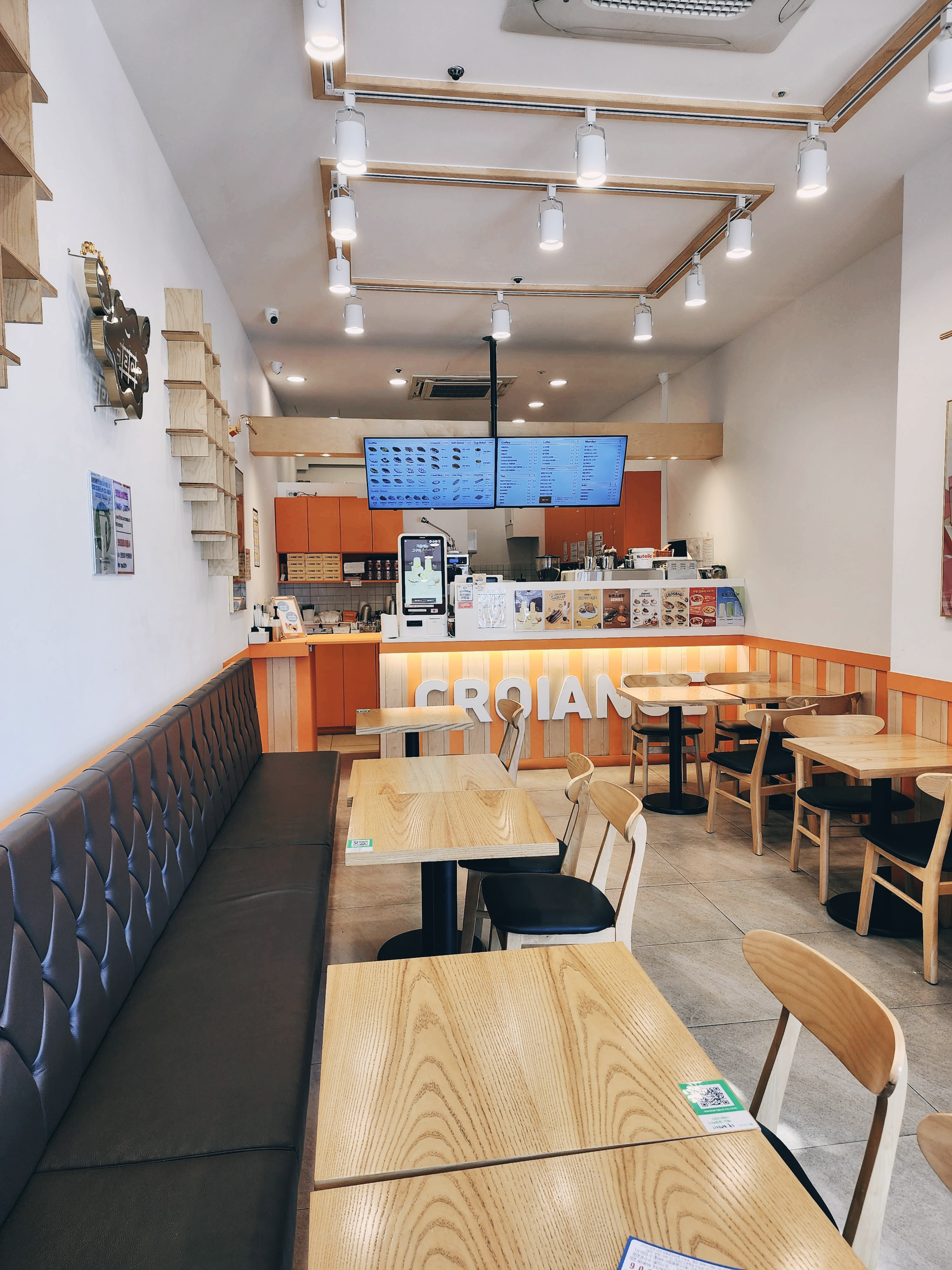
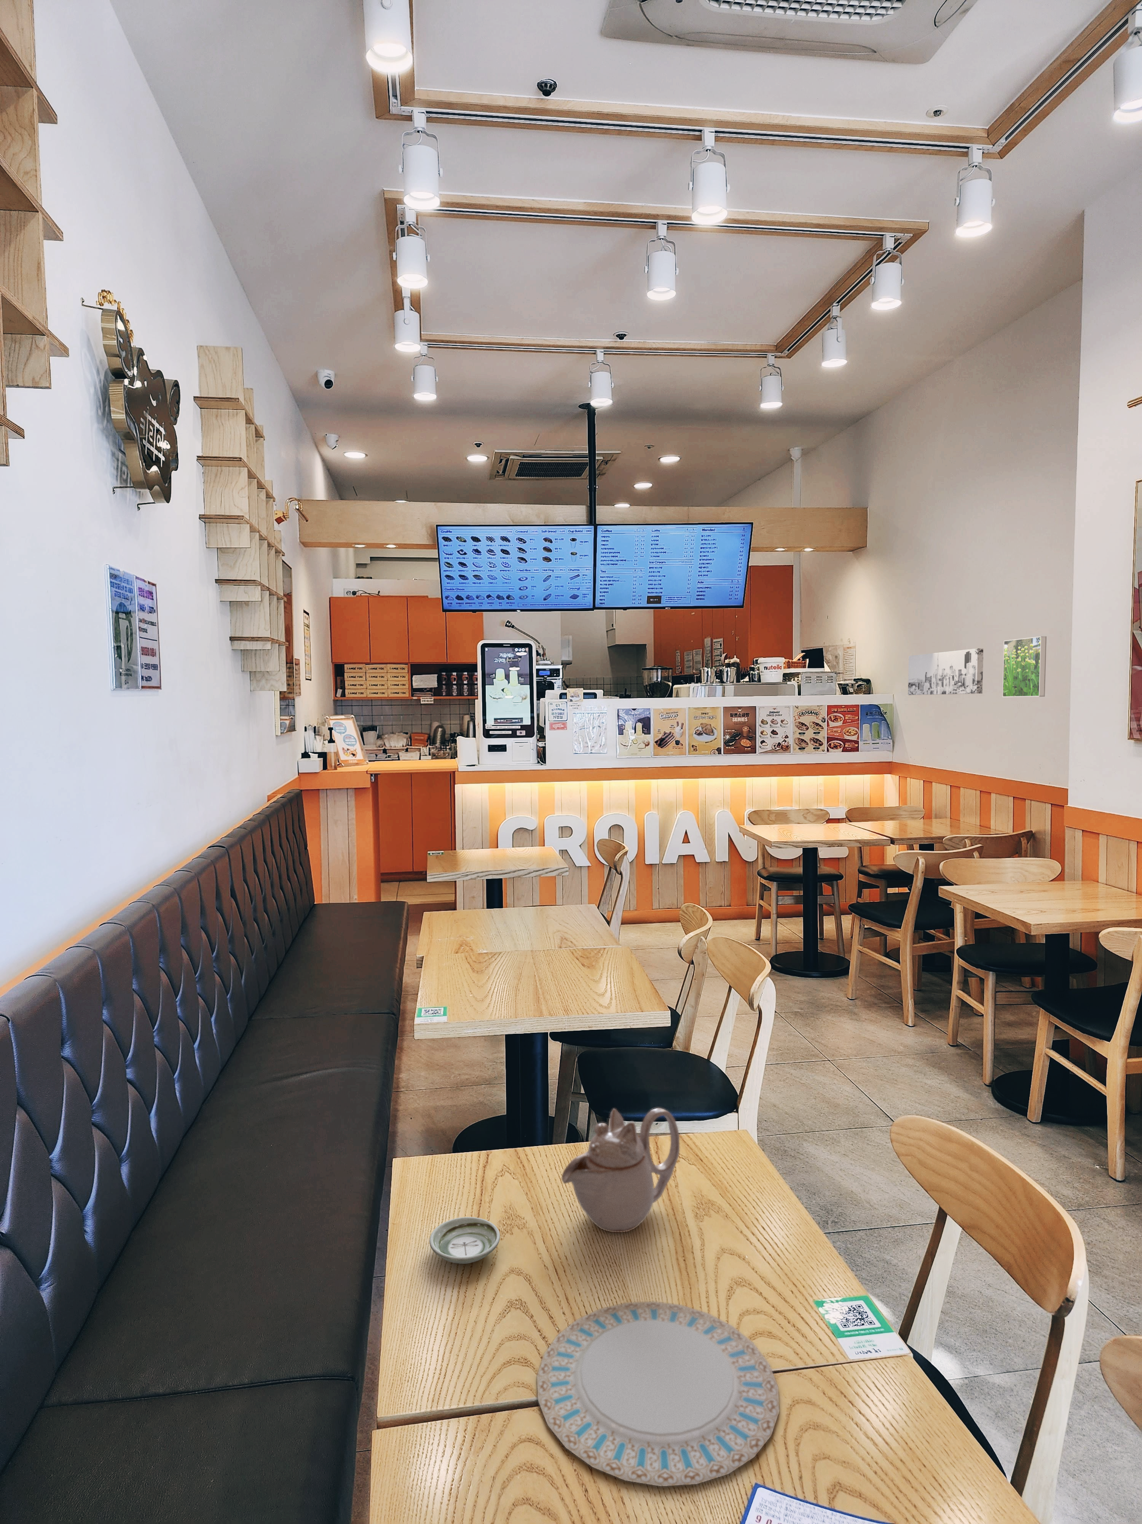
+ saucer [429,1217,500,1265]
+ teapot [561,1108,680,1232]
+ chinaware [536,1301,780,1487]
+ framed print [1002,636,1047,697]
+ wall art [908,648,984,696]
